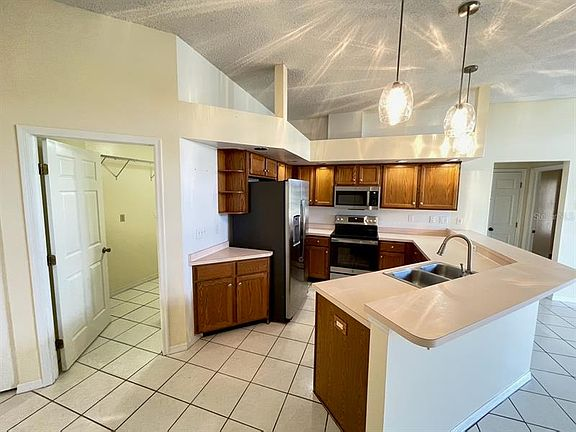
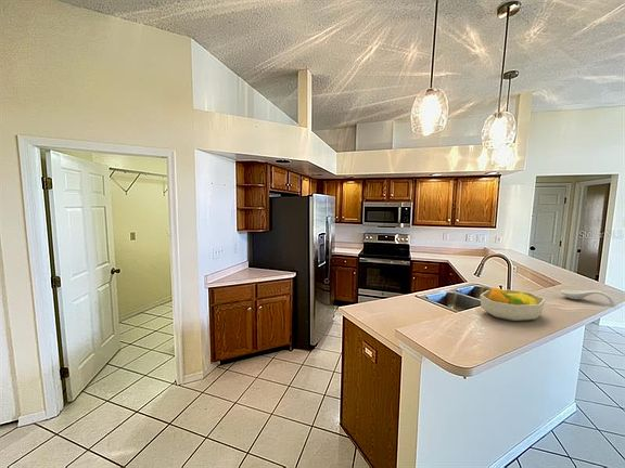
+ fruit bowl [479,286,546,322]
+ spoon rest [560,288,615,308]
